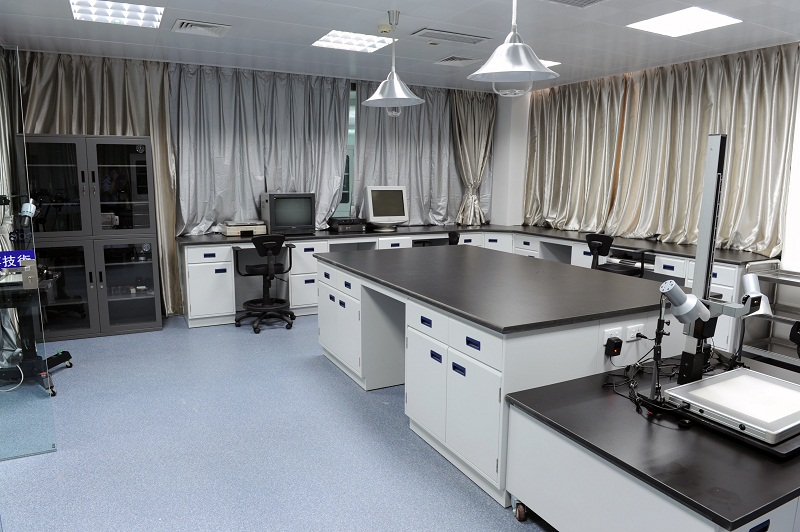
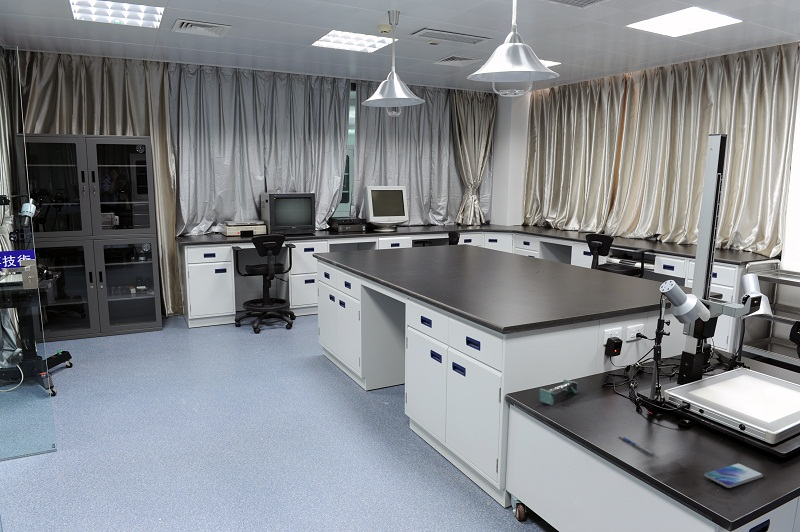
+ shelf [538,378,579,406]
+ pen [618,435,655,455]
+ smartphone [704,462,764,489]
